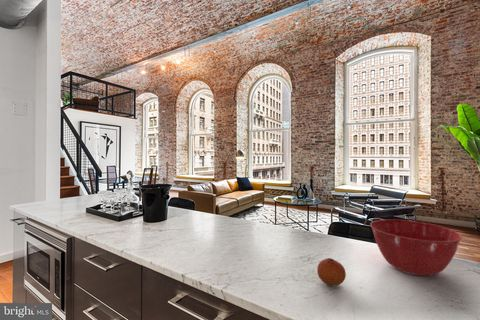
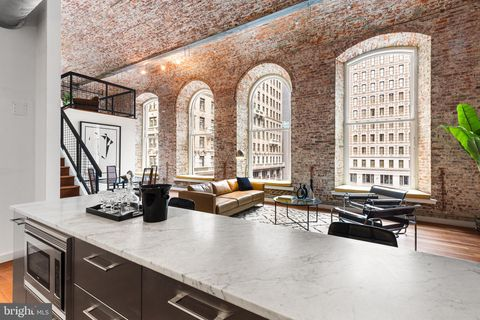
- mixing bowl [369,218,463,277]
- fruit [316,257,347,287]
